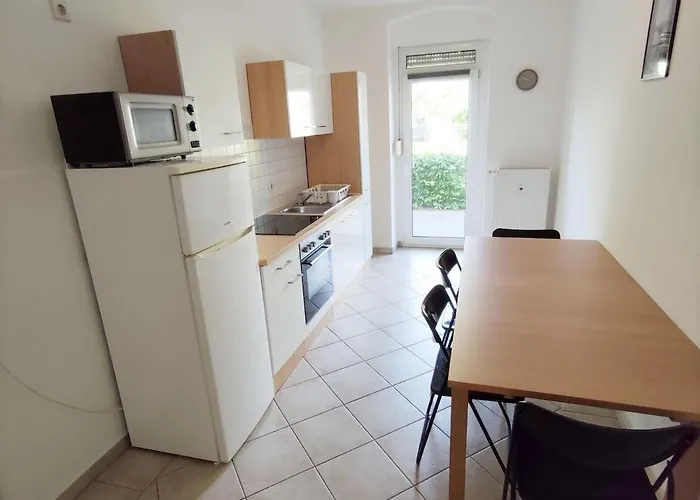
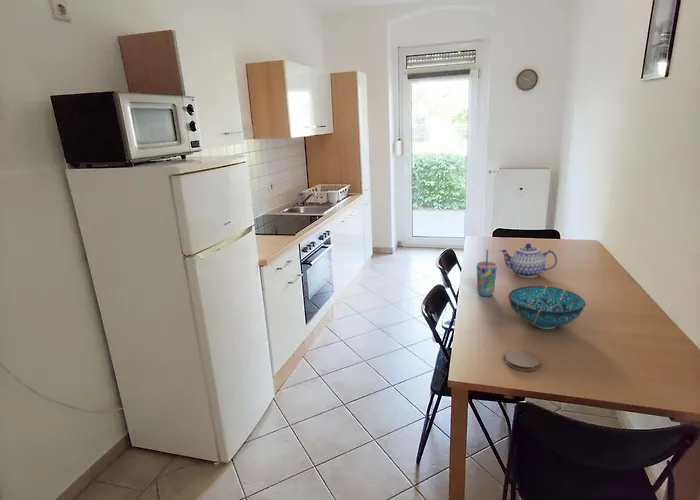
+ teapot [499,242,558,278]
+ coaster [504,349,542,372]
+ decorative bowl [507,285,587,330]
+ cup [476,248,498,297]
